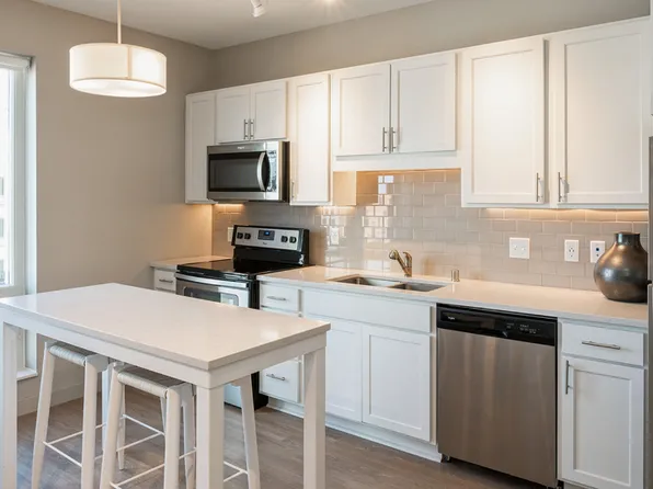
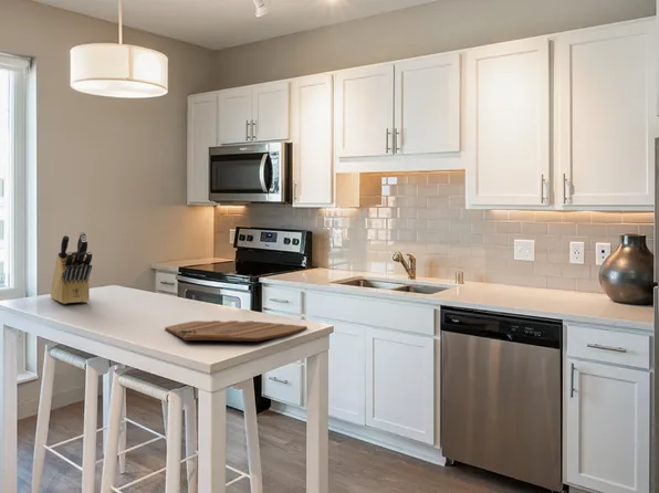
+ cutting board [164,319,308,342]
+ knife block [50,231,93,305]
